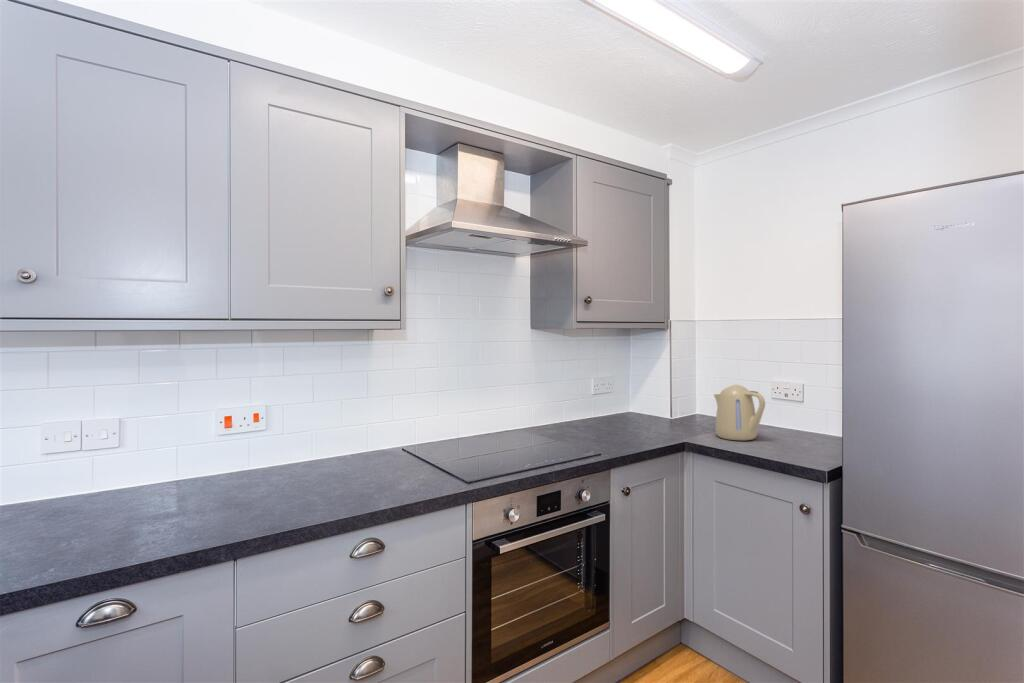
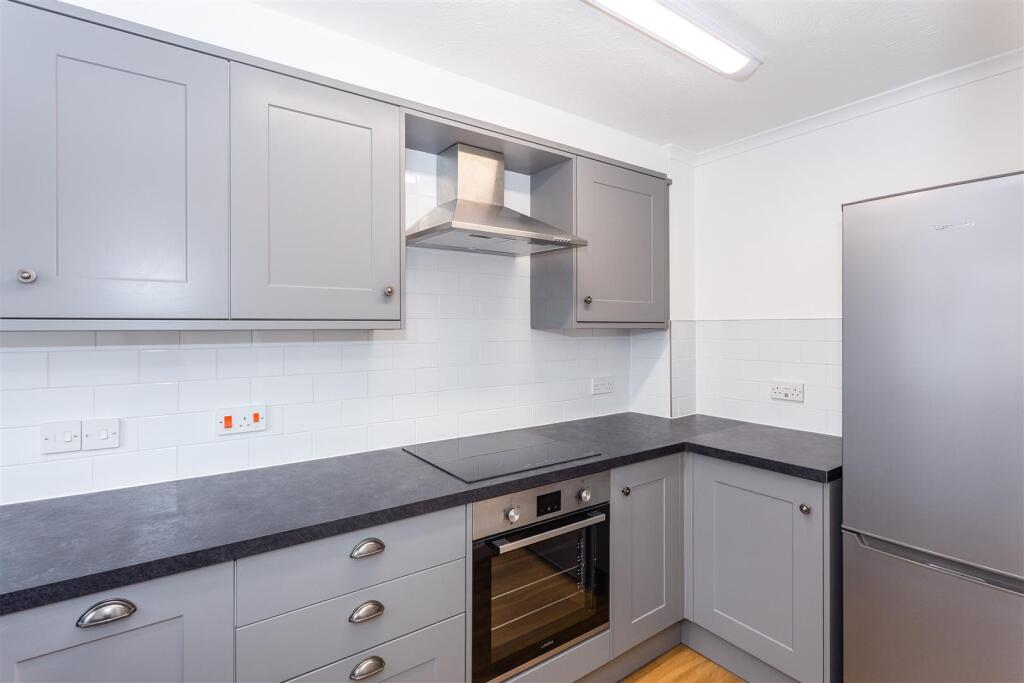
- kettle [713,384,766,441]
